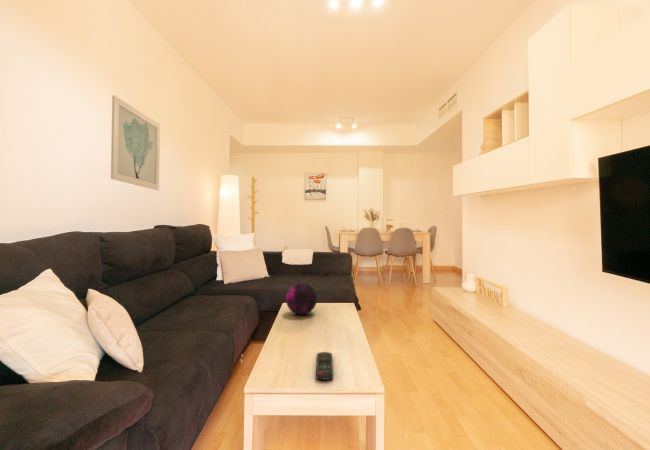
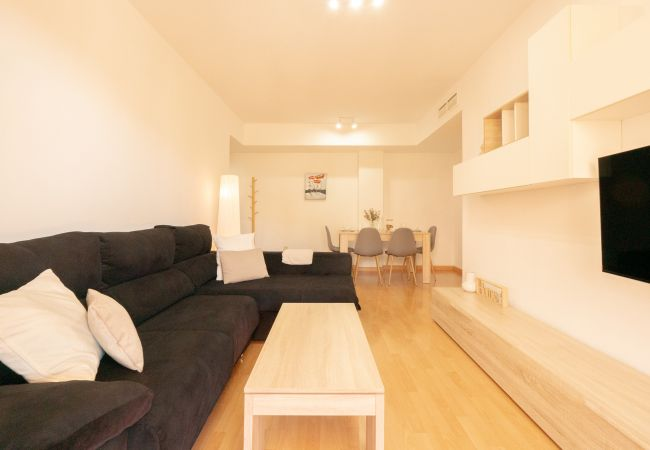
- decorative orb [285,282,318,316]
- remote control [315,351,334,381]
- wall art [110,94,161,191]
